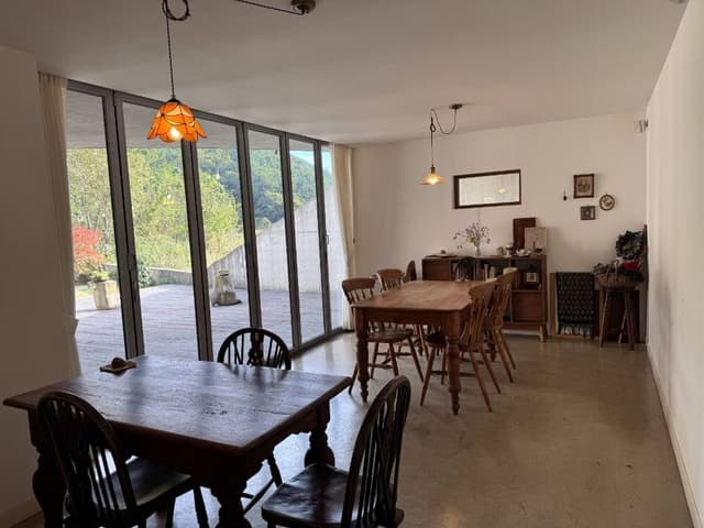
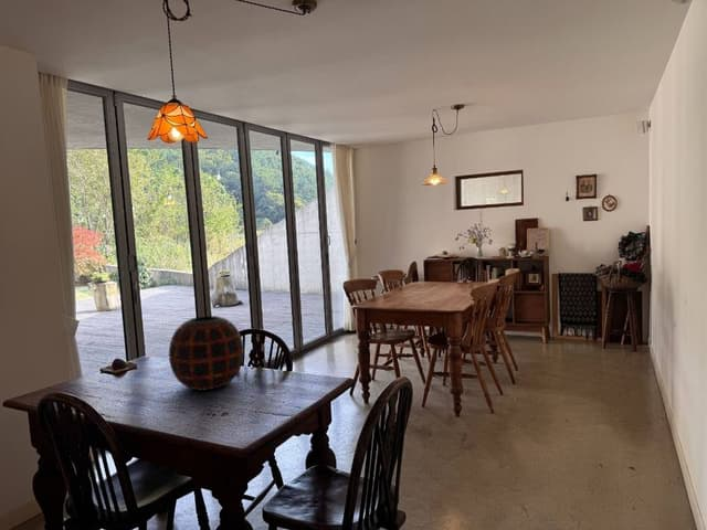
+ decorative vase [168,315,245,392]
